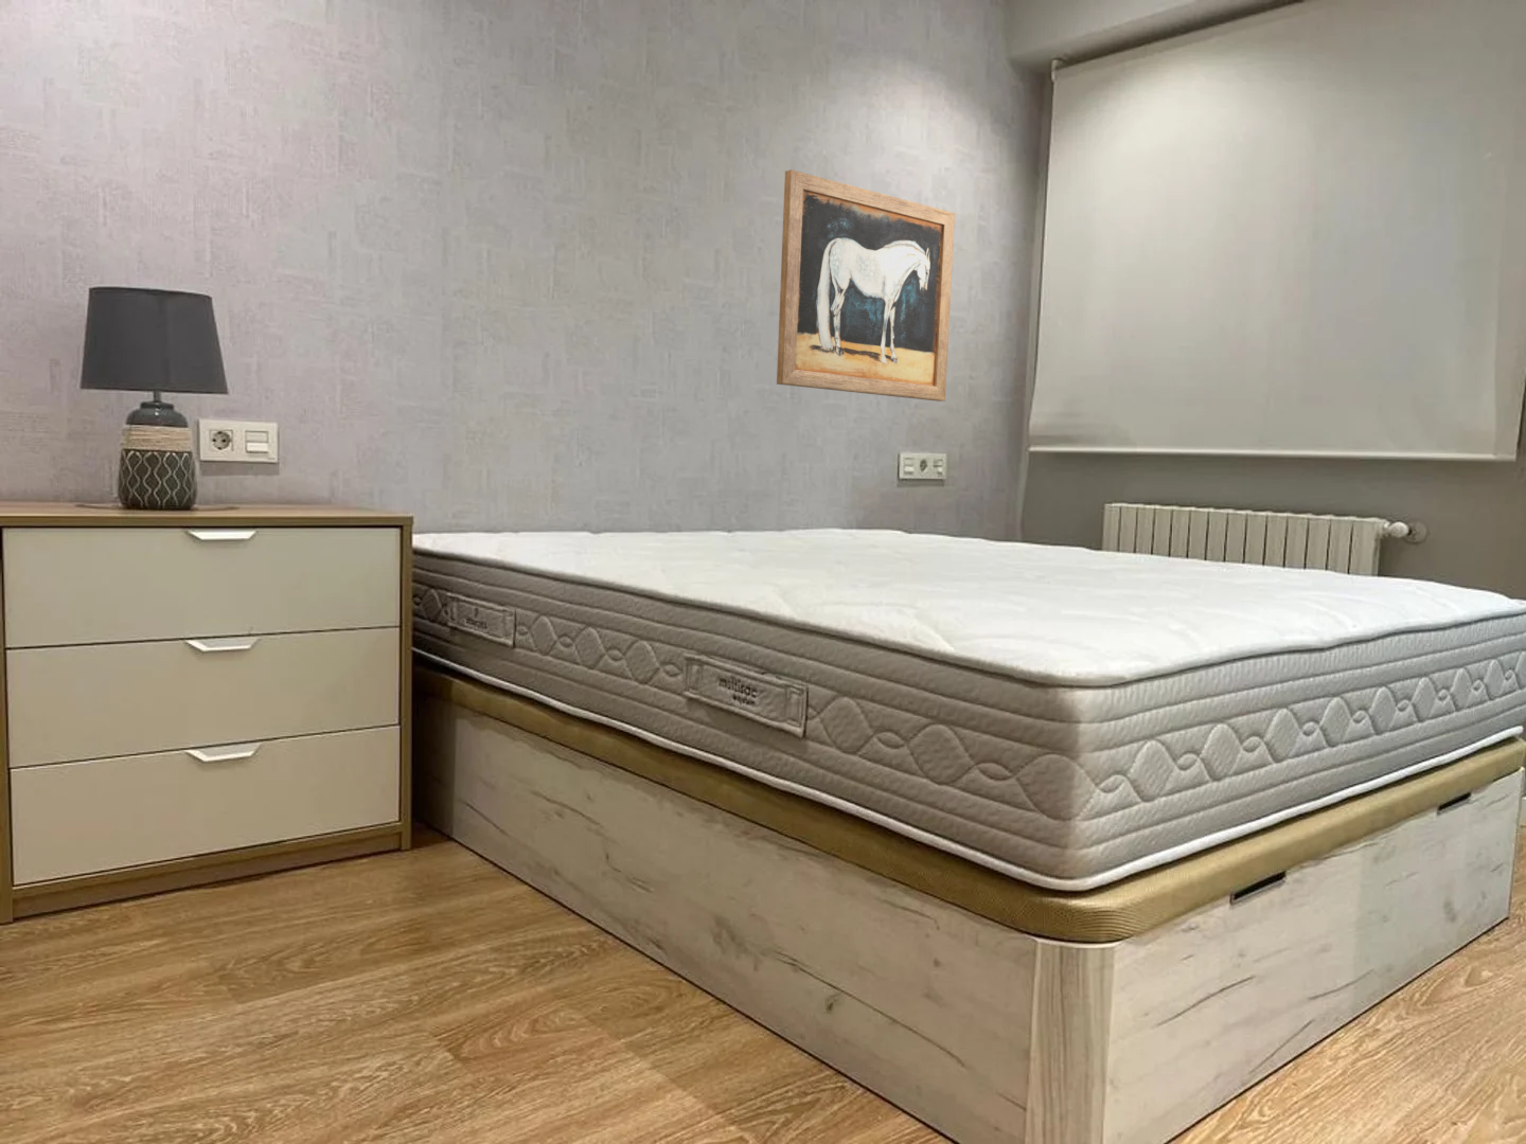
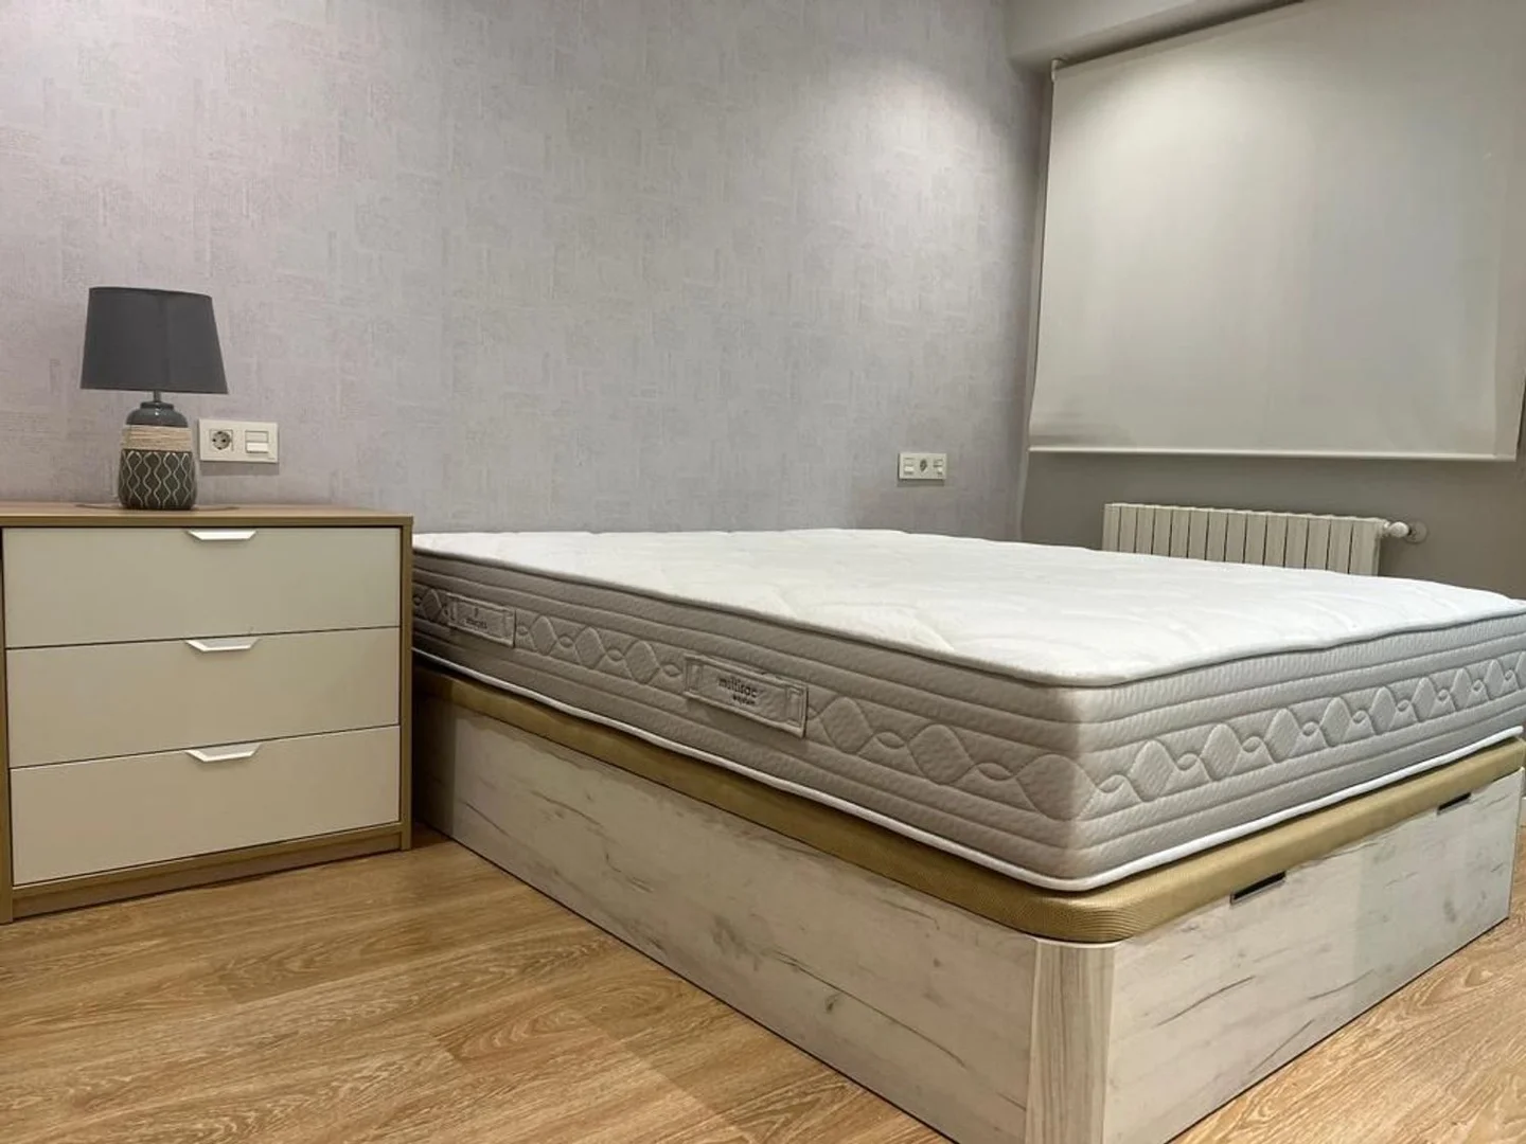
- wall art [776,168,956,403]
